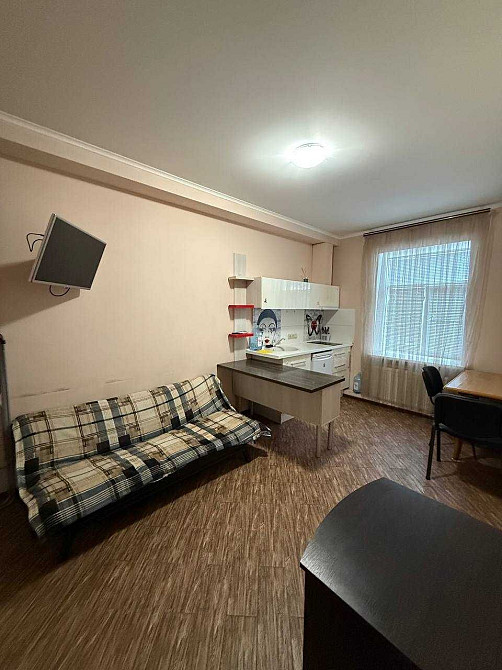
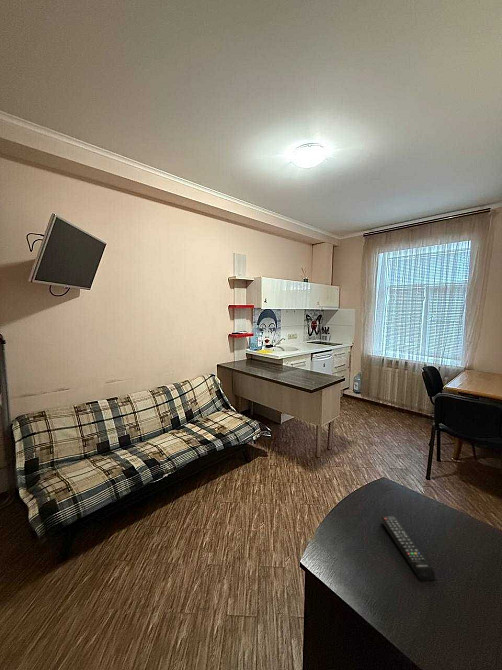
+ remote control [378,515,436,582]
